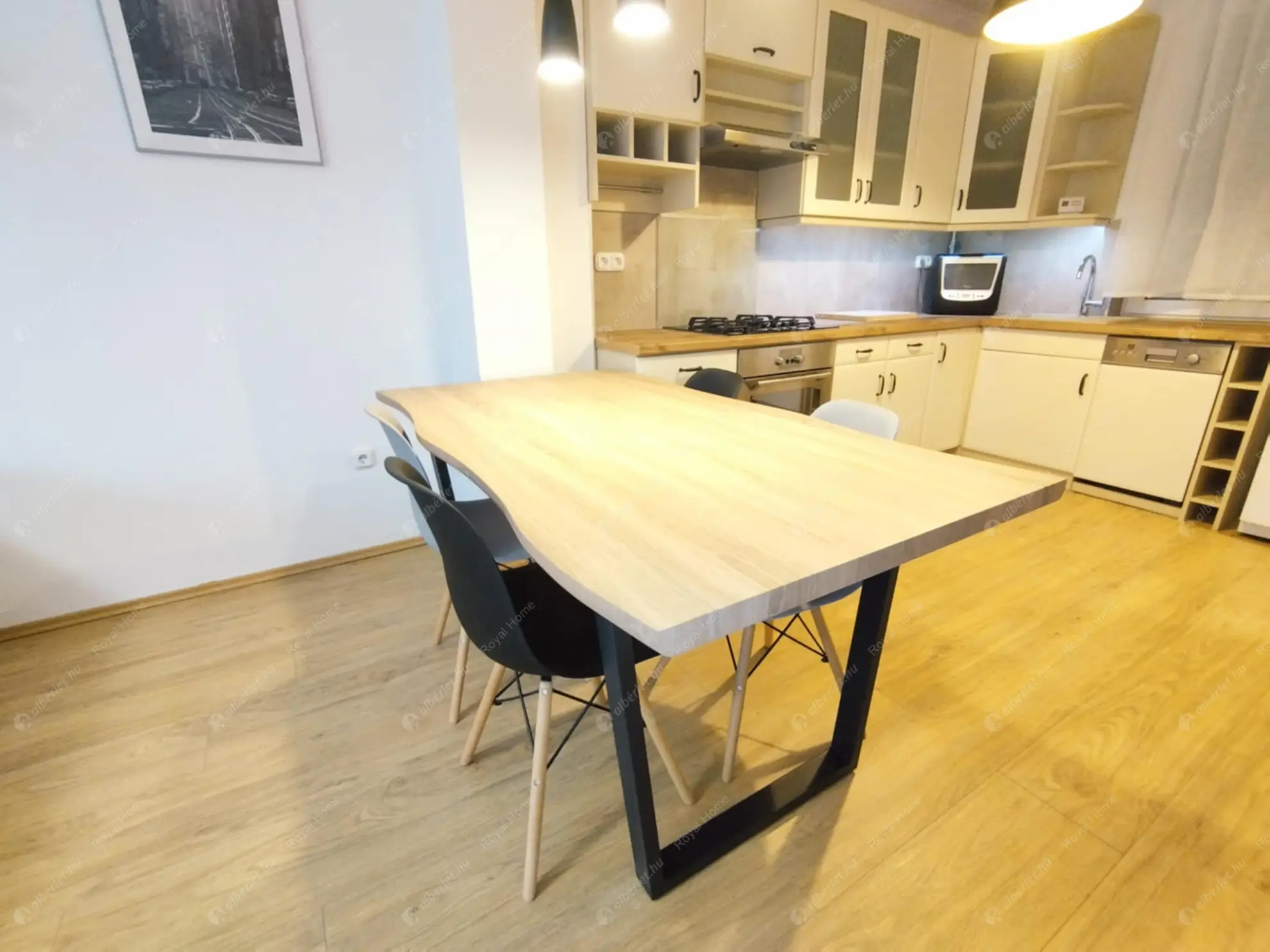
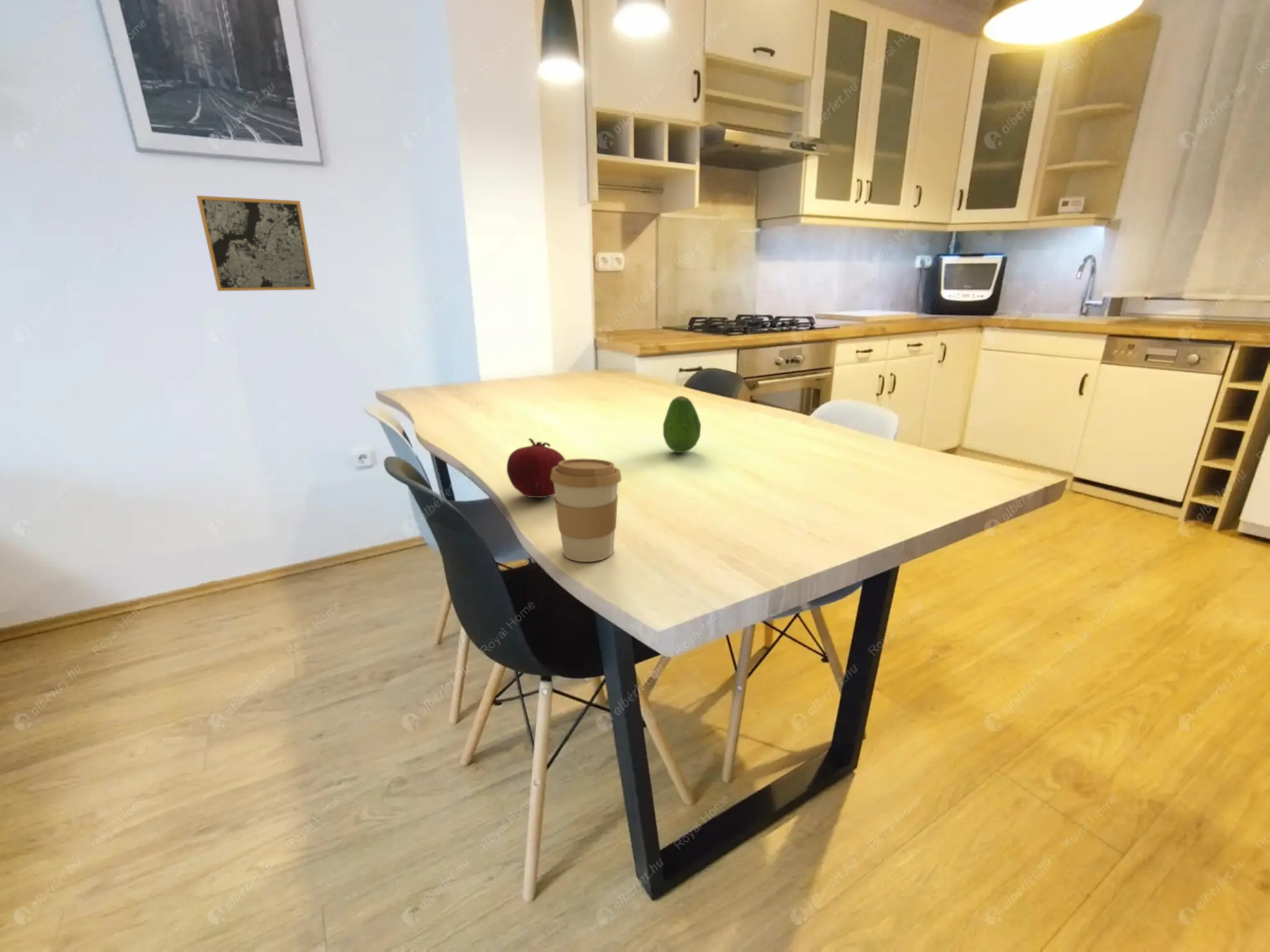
+ fruit [506,438,566,499]
+ wall art [196,195,316,292]
+ fruit [663,396,702,454]
+ coffee cup [550,458,622,563]
